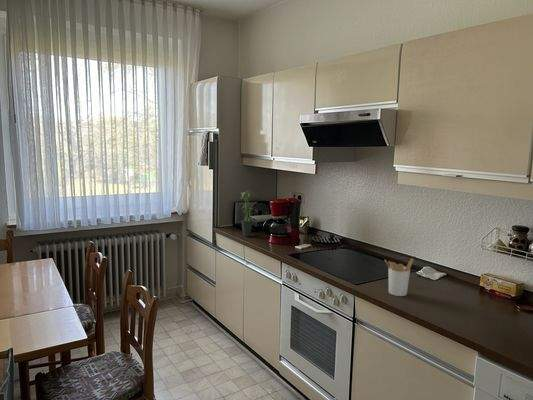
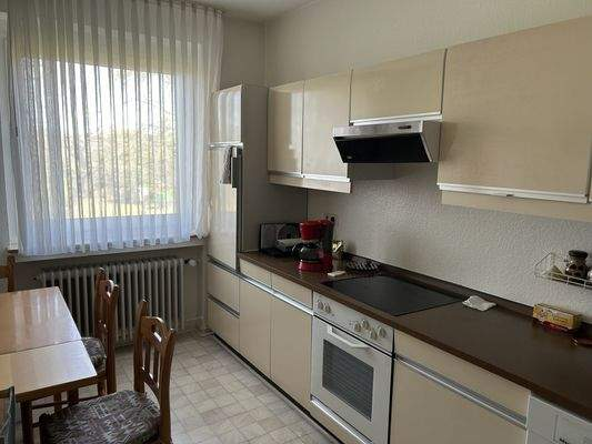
- potted plant [237,189,258,238]
- utensil holder [384,258,415,297]
